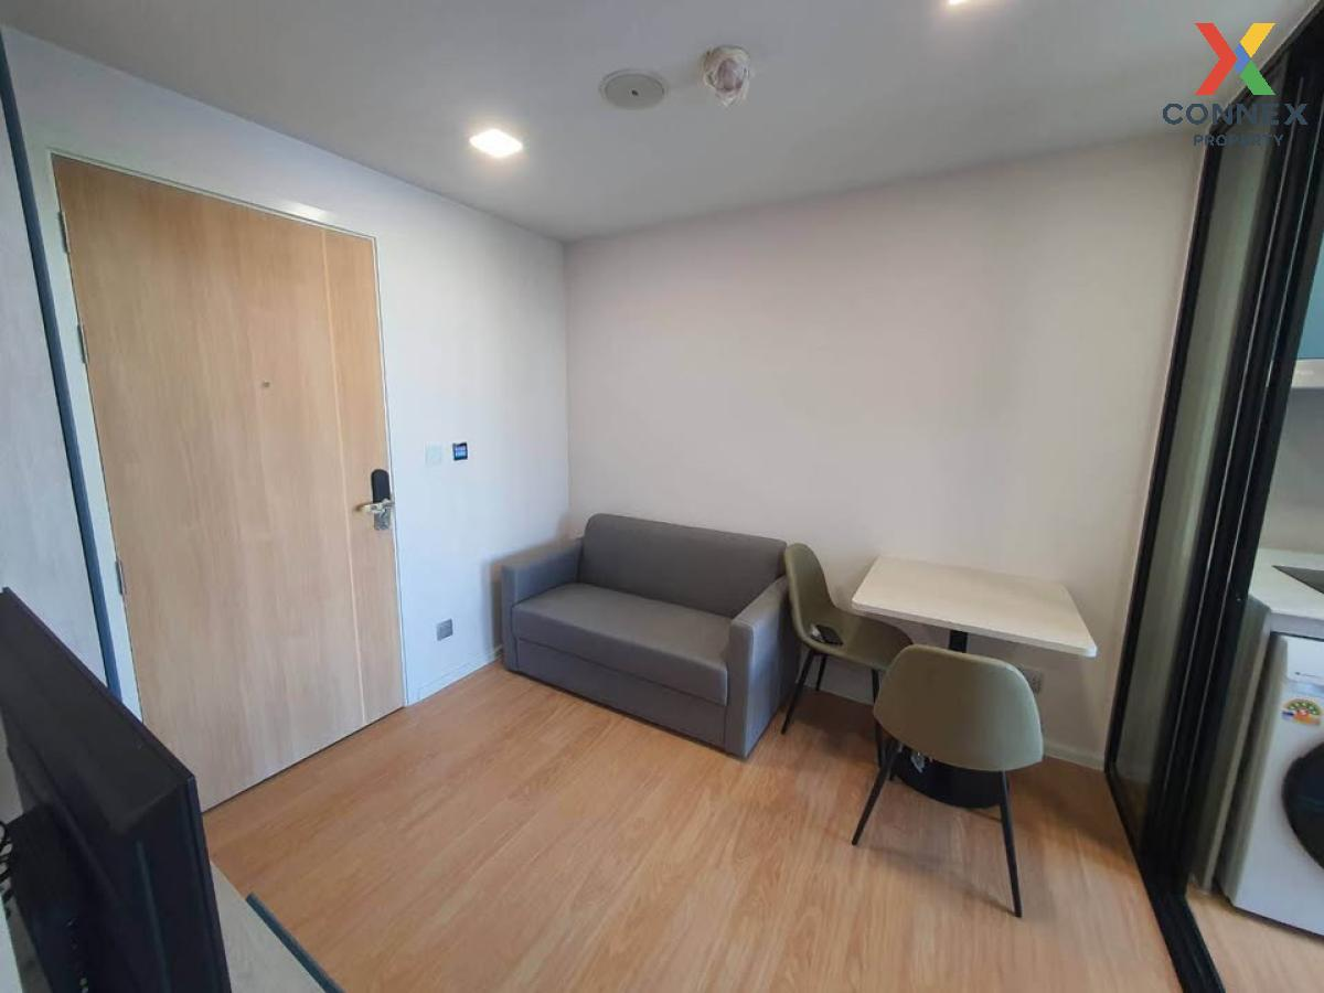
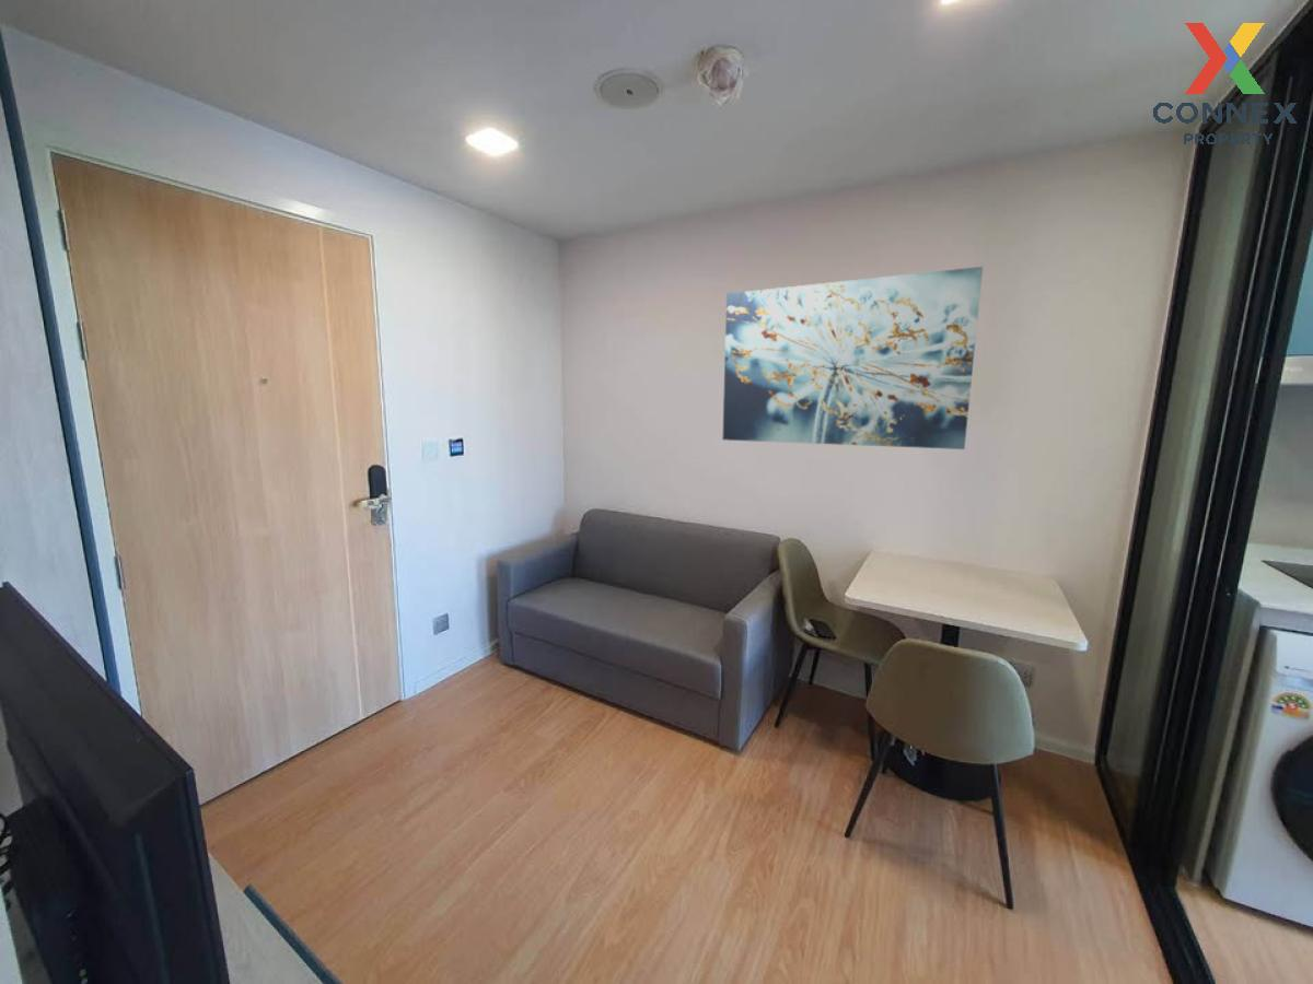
+ wall art [721,266,984,450]
